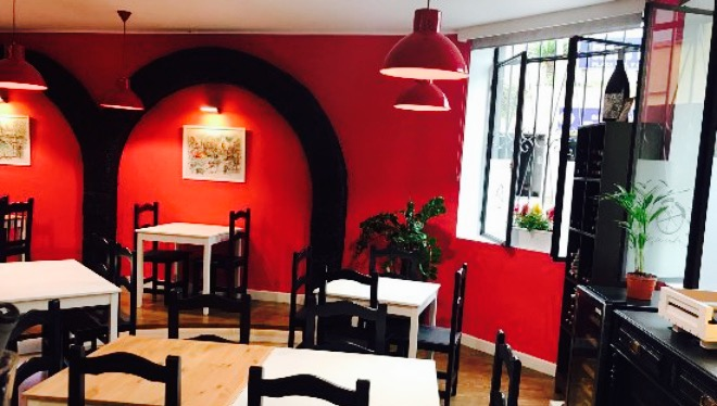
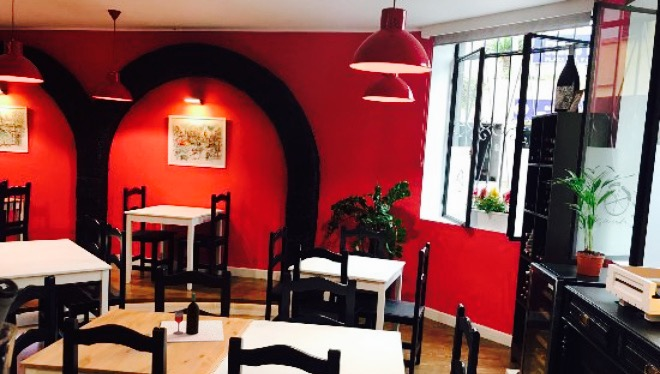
+ wine bottle [160,292,225,343]
